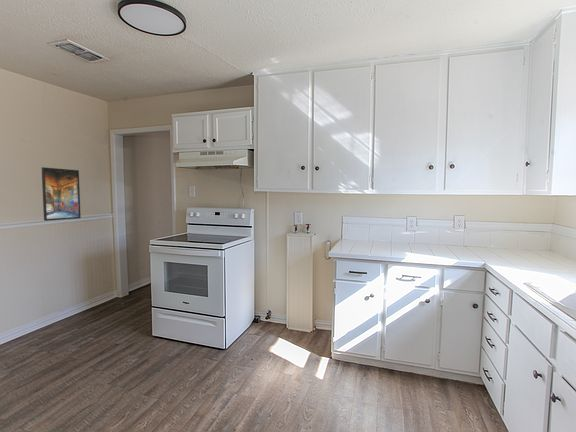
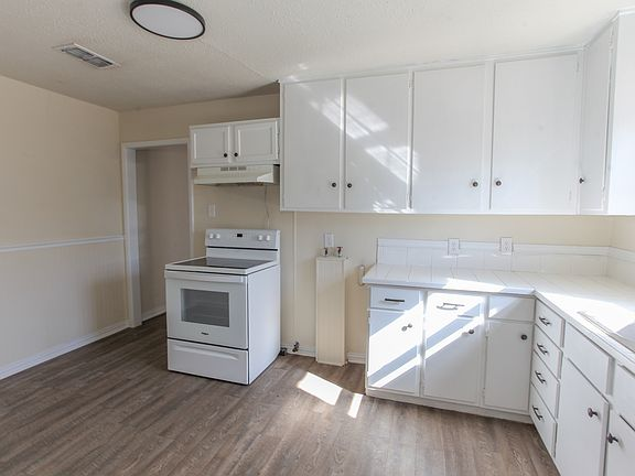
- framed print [41,166,82,222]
